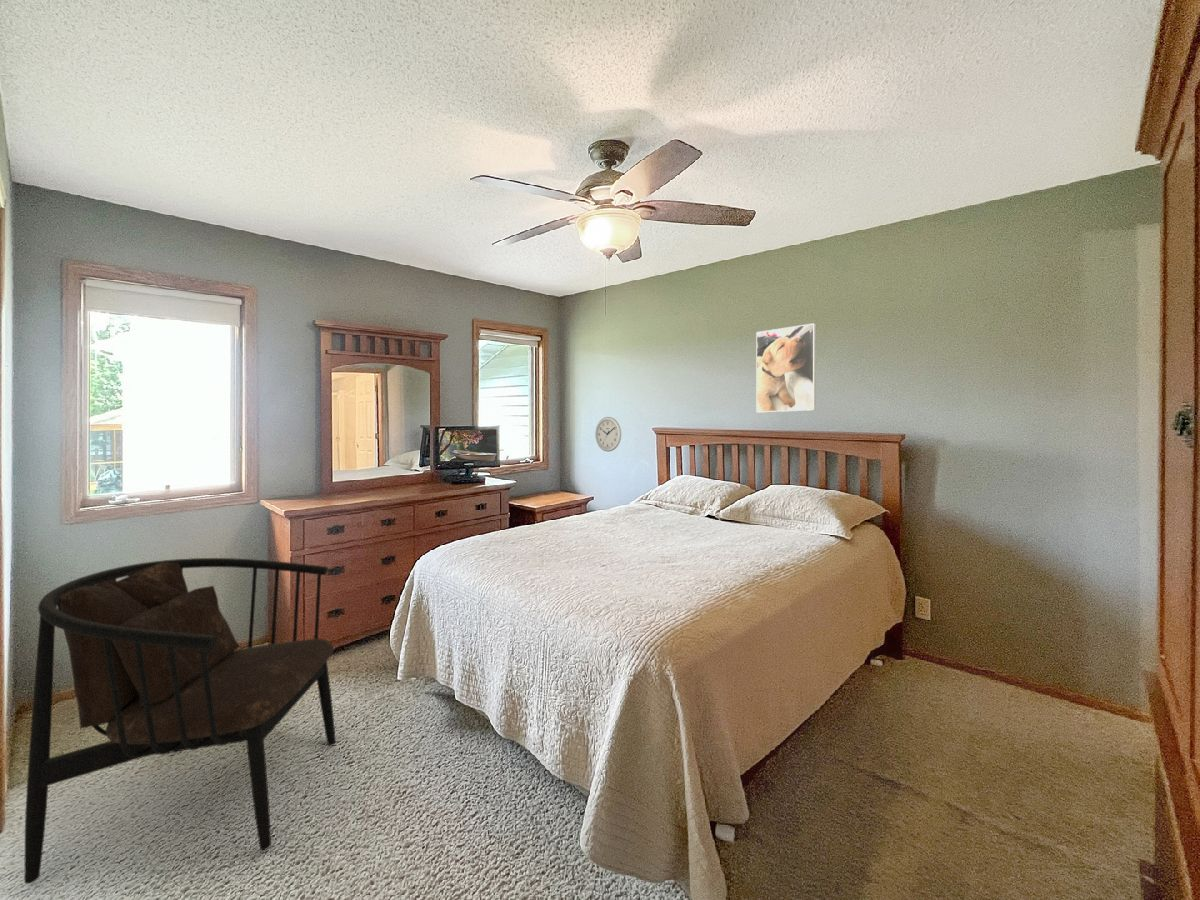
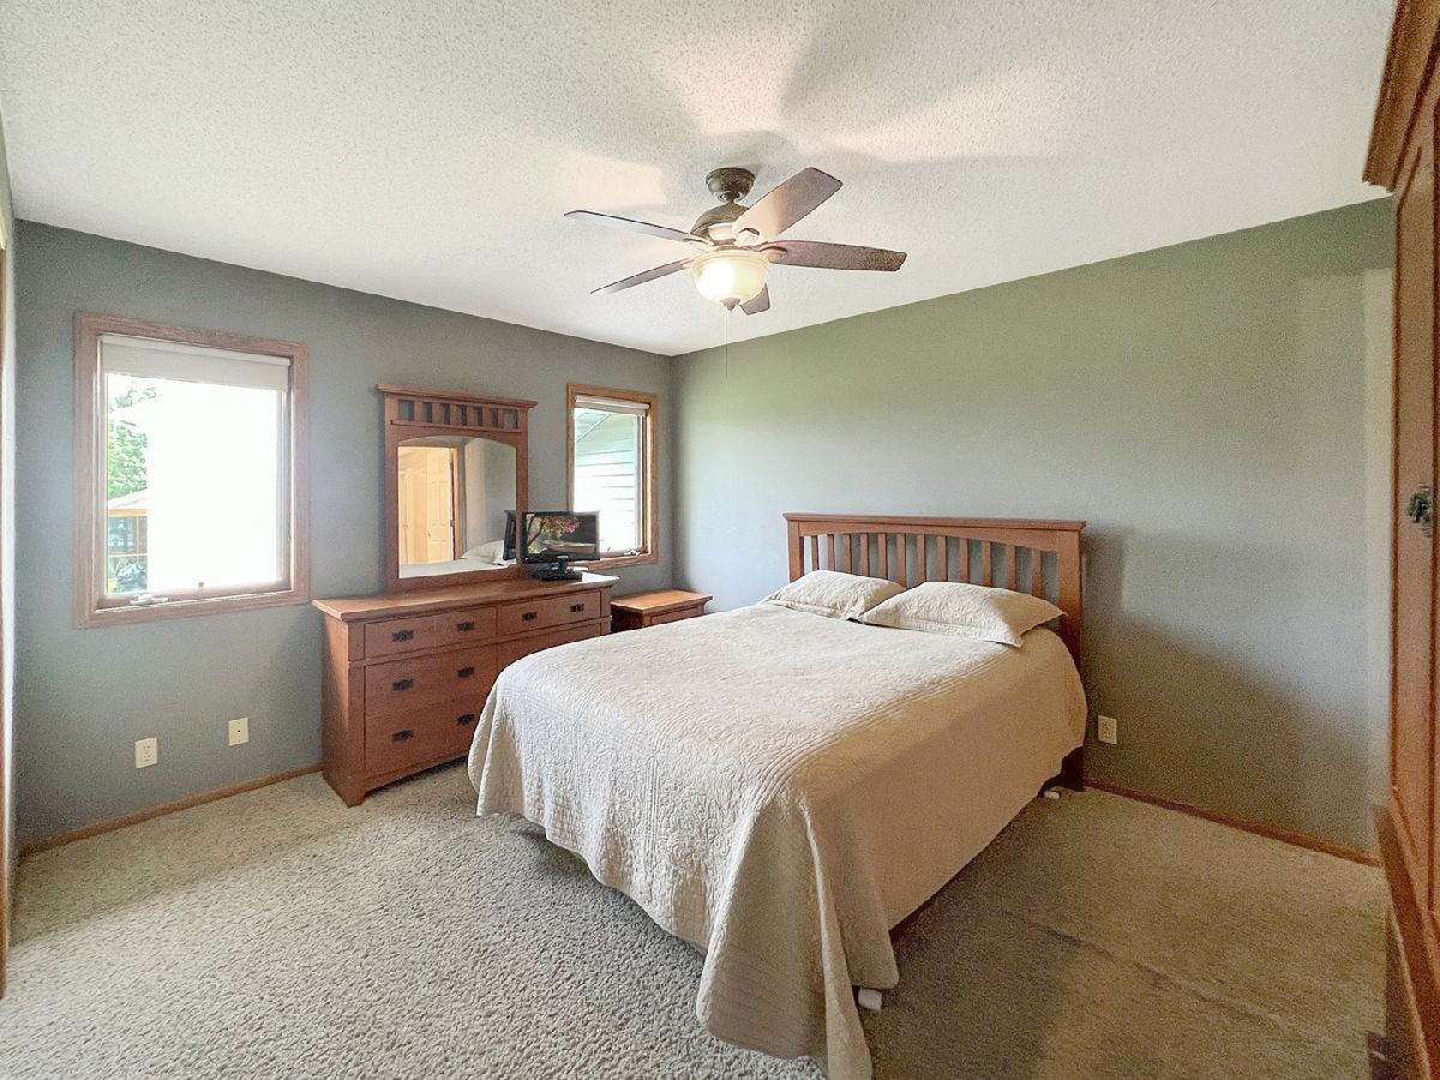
- armchair [24,557,337,885]
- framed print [755,322,817,413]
- wall clock [594,416,622,453]
